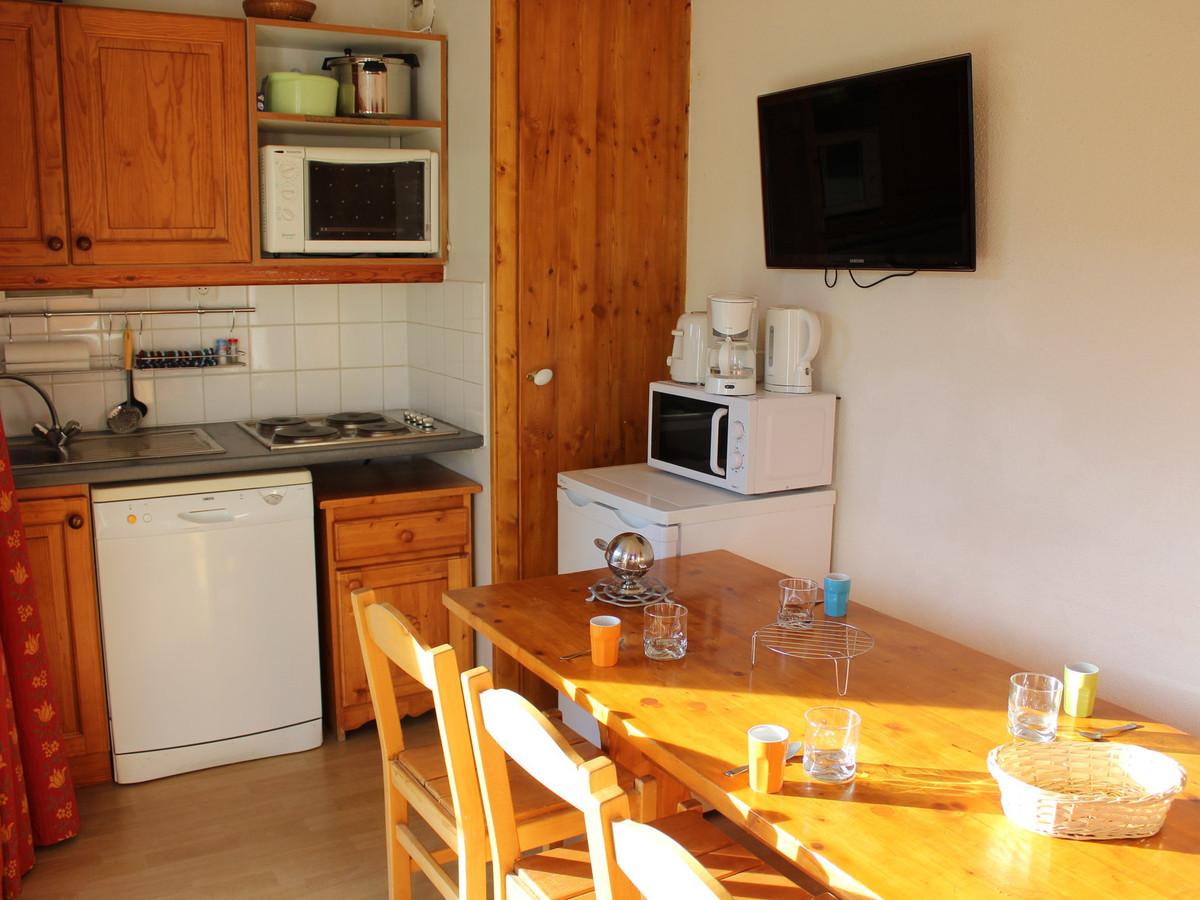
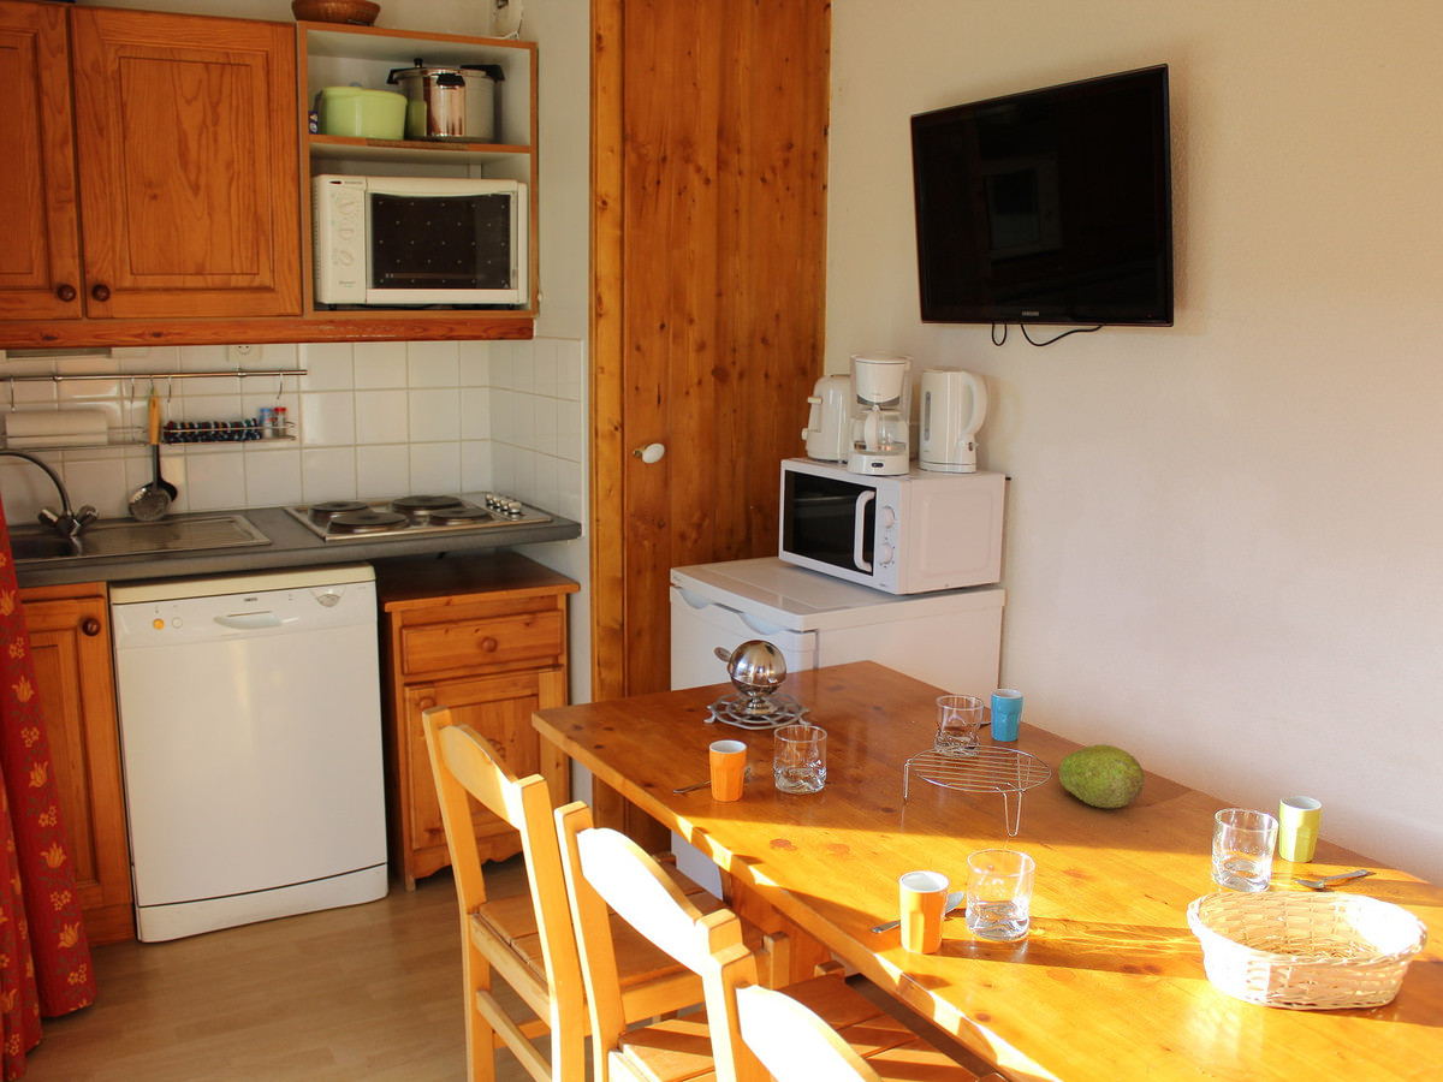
+ fruit [1057,743,1145,809]
